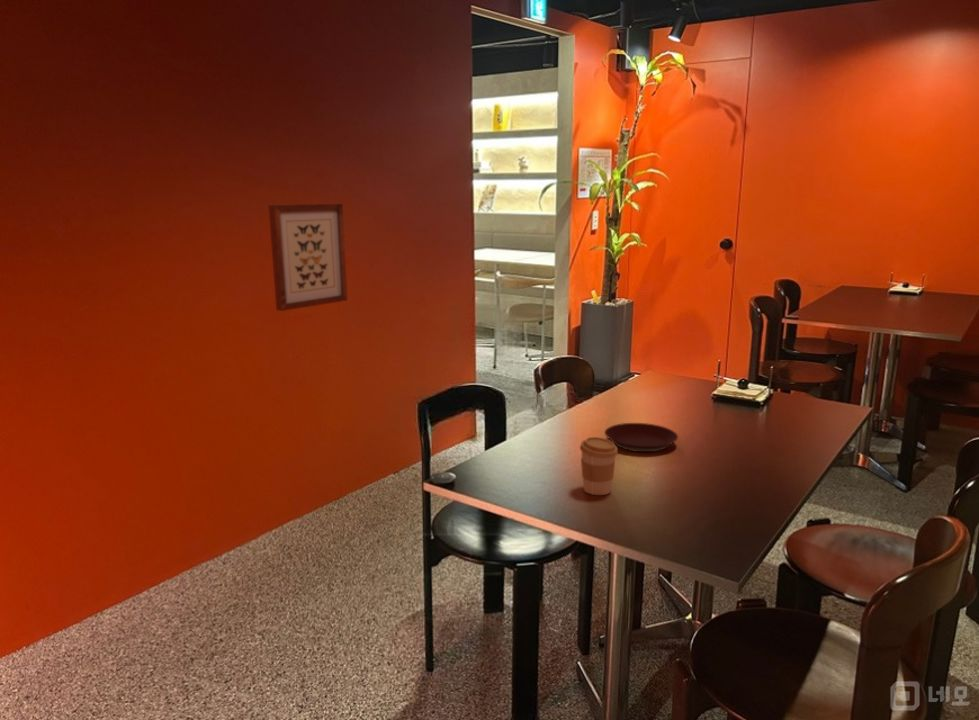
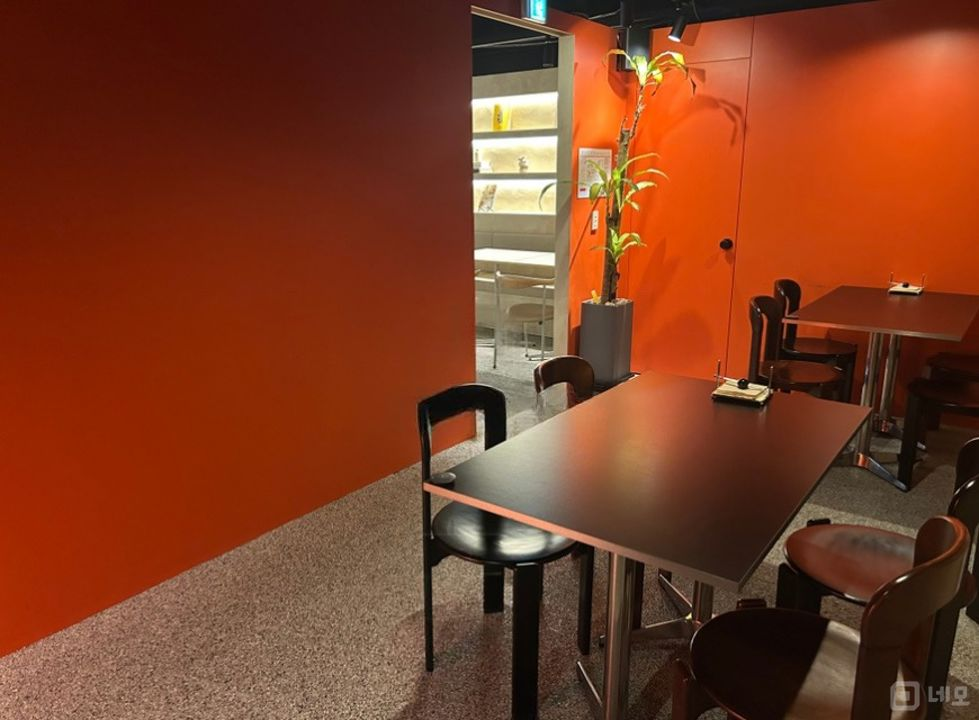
- wall art [268,203,348,312]
- plate [604,422,679,453]
- coffee cup [579,436,619,496]
